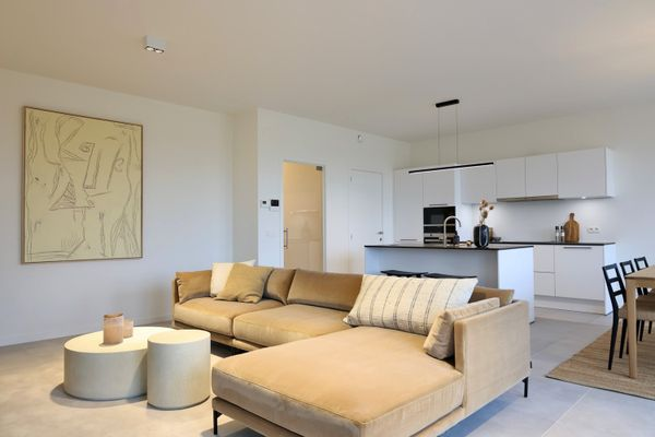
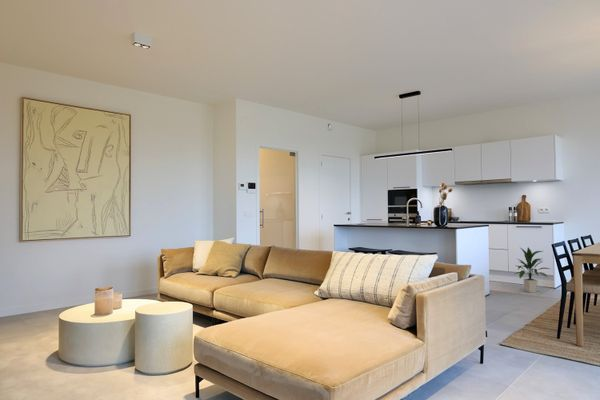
+ indoor plant [512,247,550,293]
